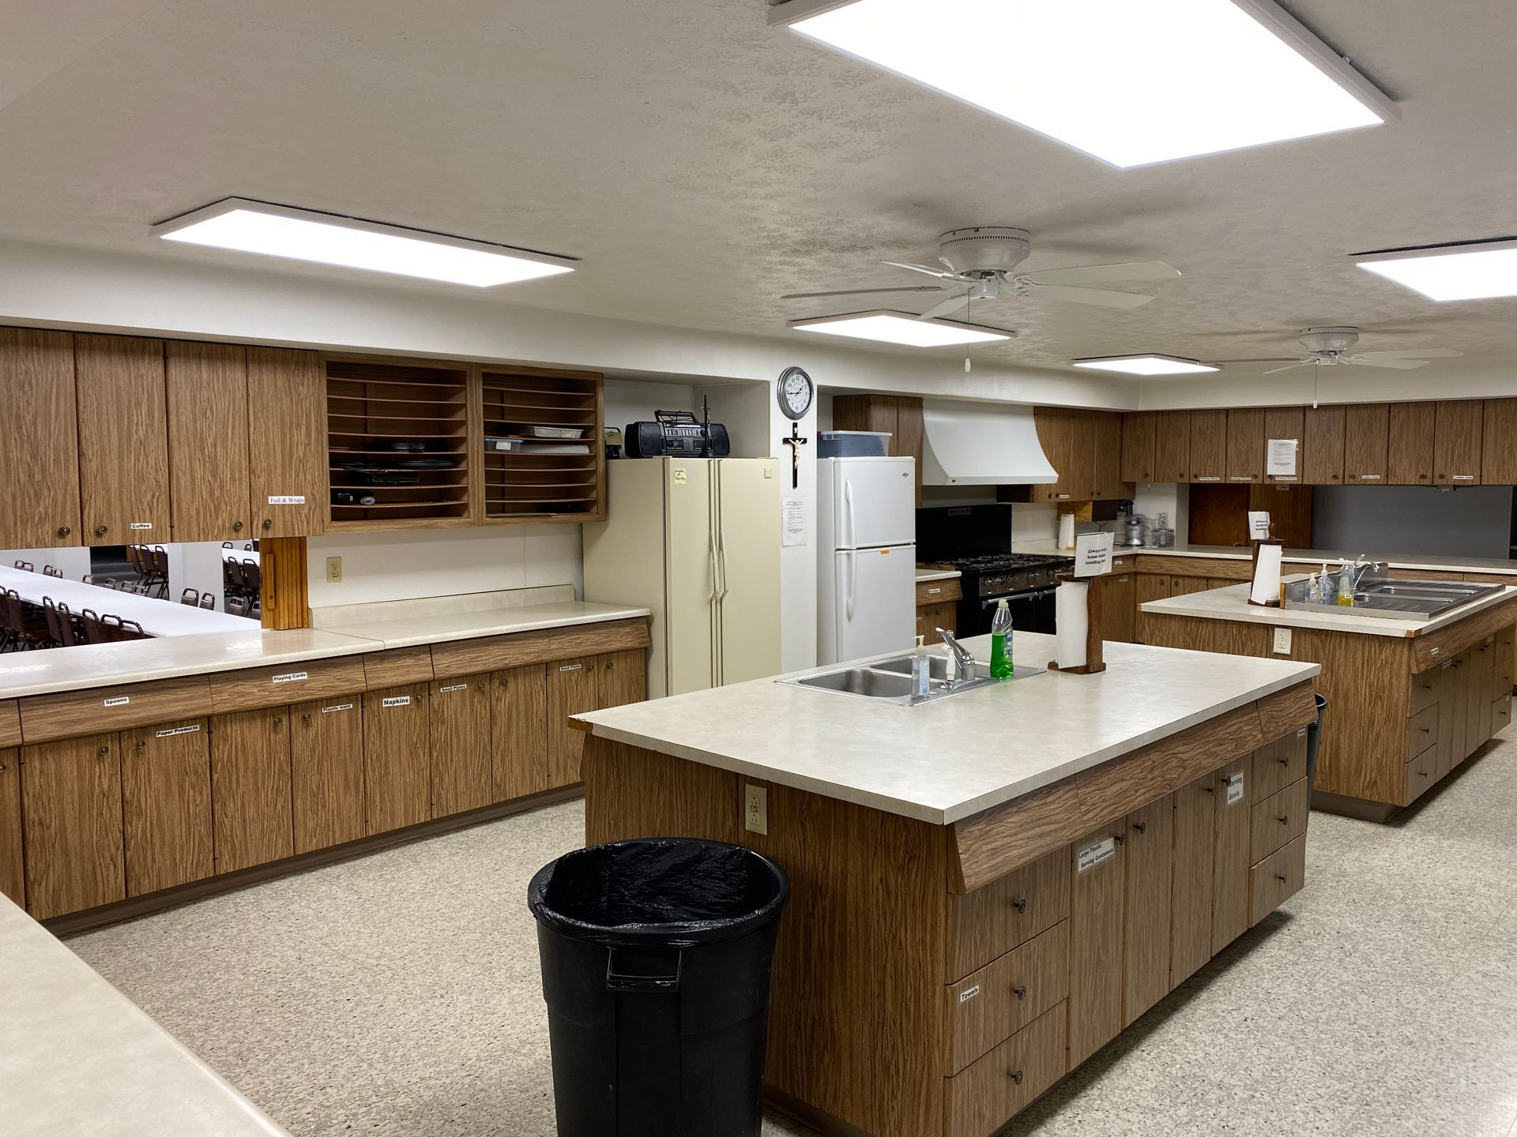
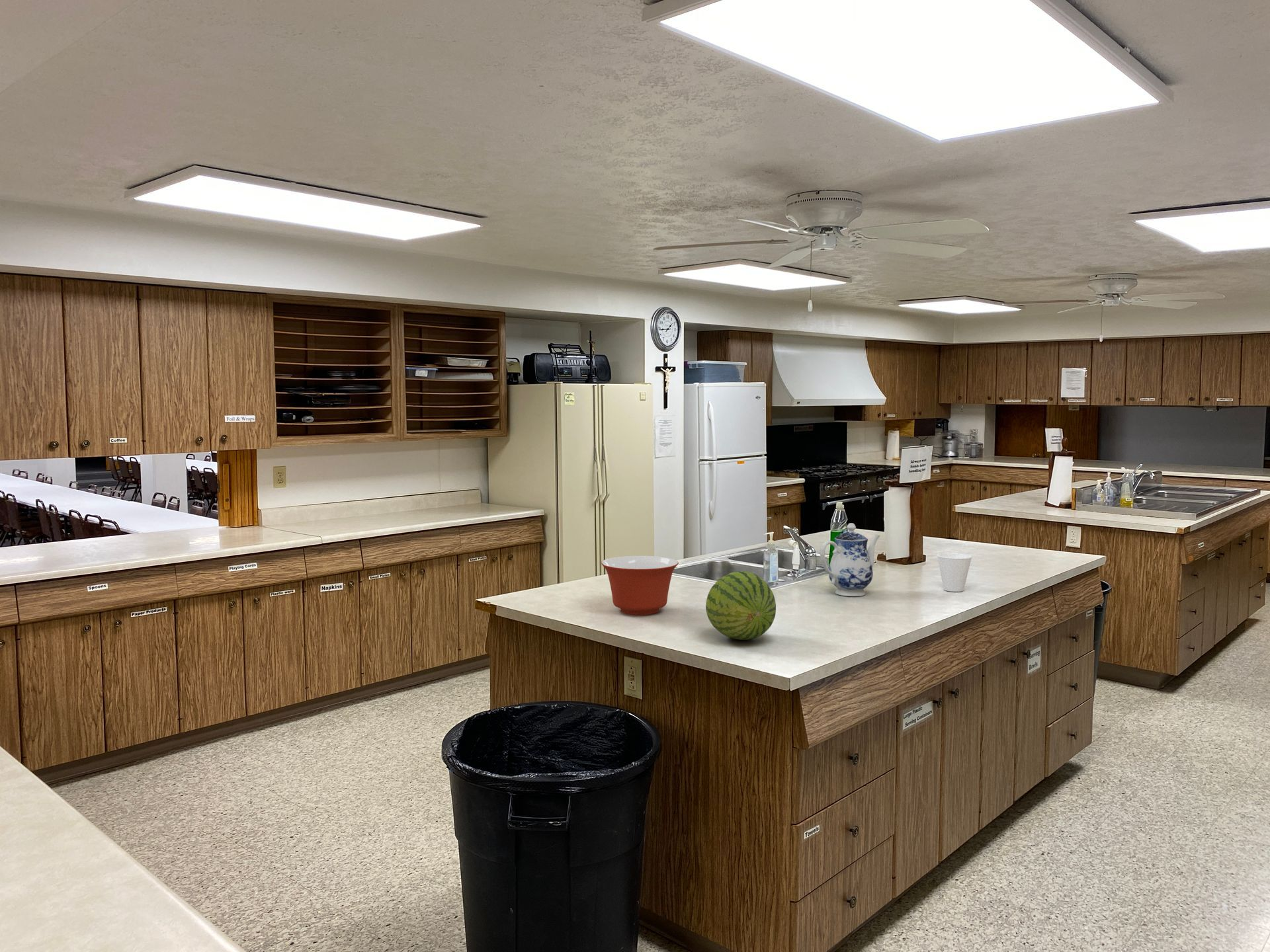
+ cup [937,552,972,592]
+ mixing bowl [601,555,679,615]
+ teapot [820,523,880,597]
+ fruit [705,571,777,641]
